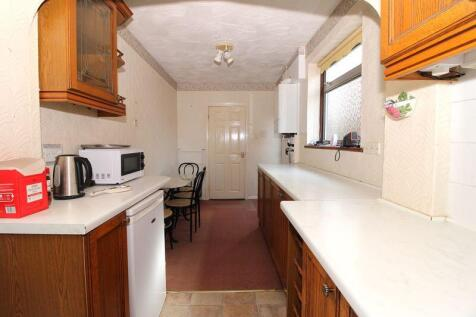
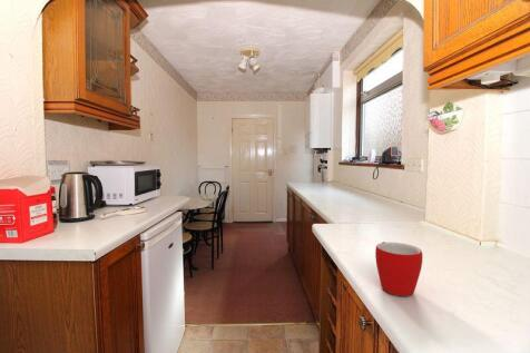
+ mug [374,241,423,297]
